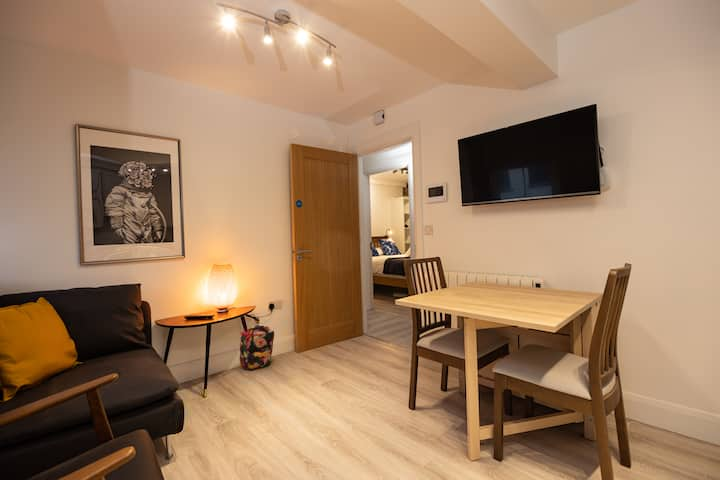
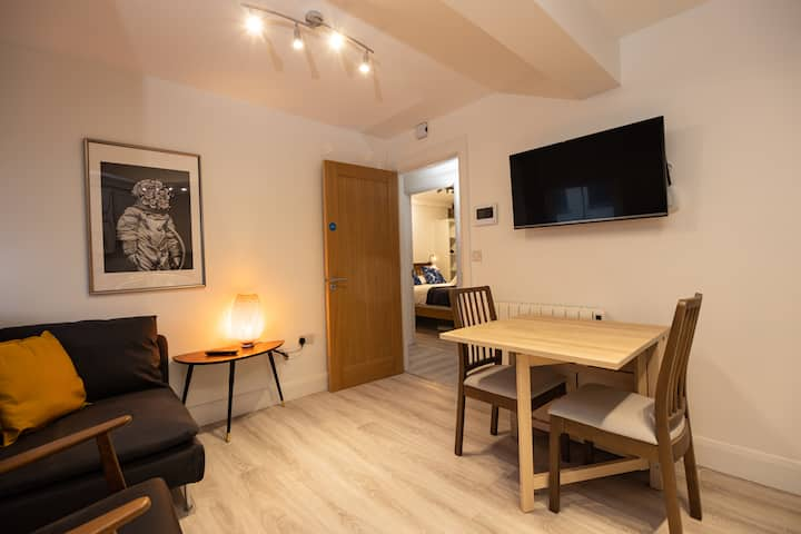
- backpack [239,324,275,371]
